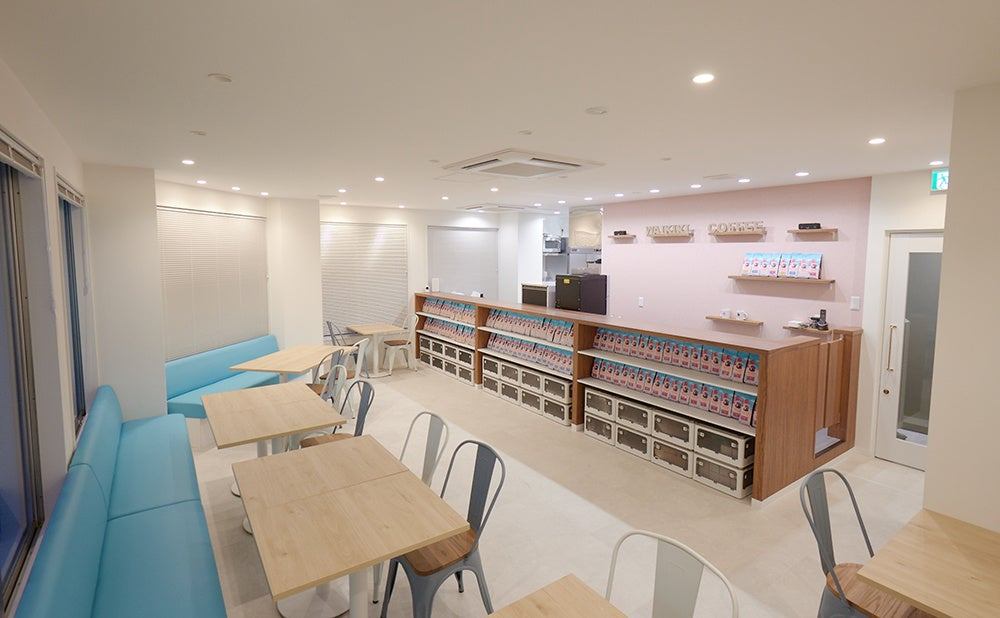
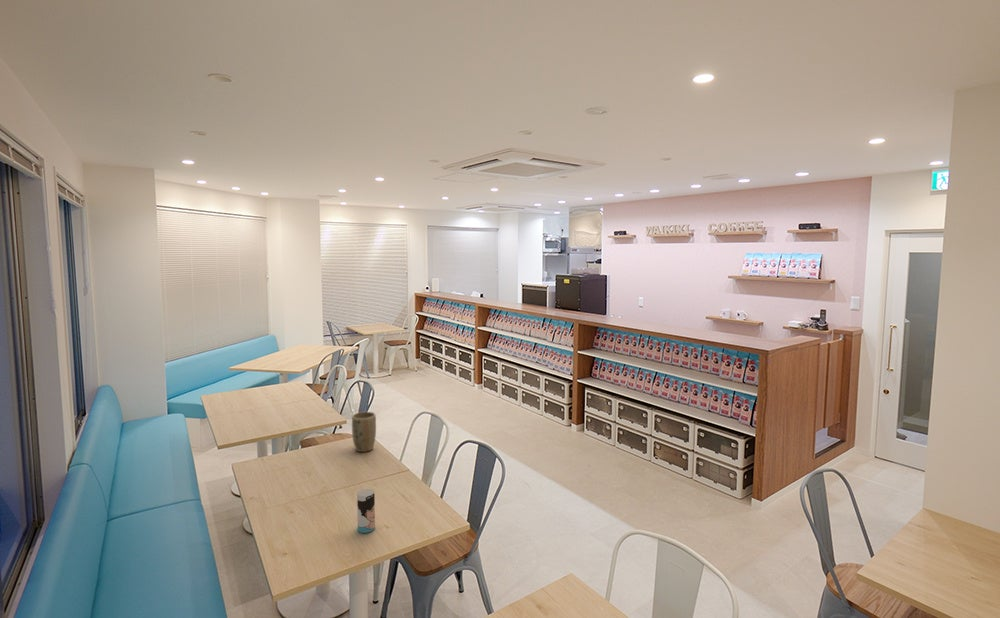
+ cup [356,488,376,534]
+ plant pot [351,411,377,453]
